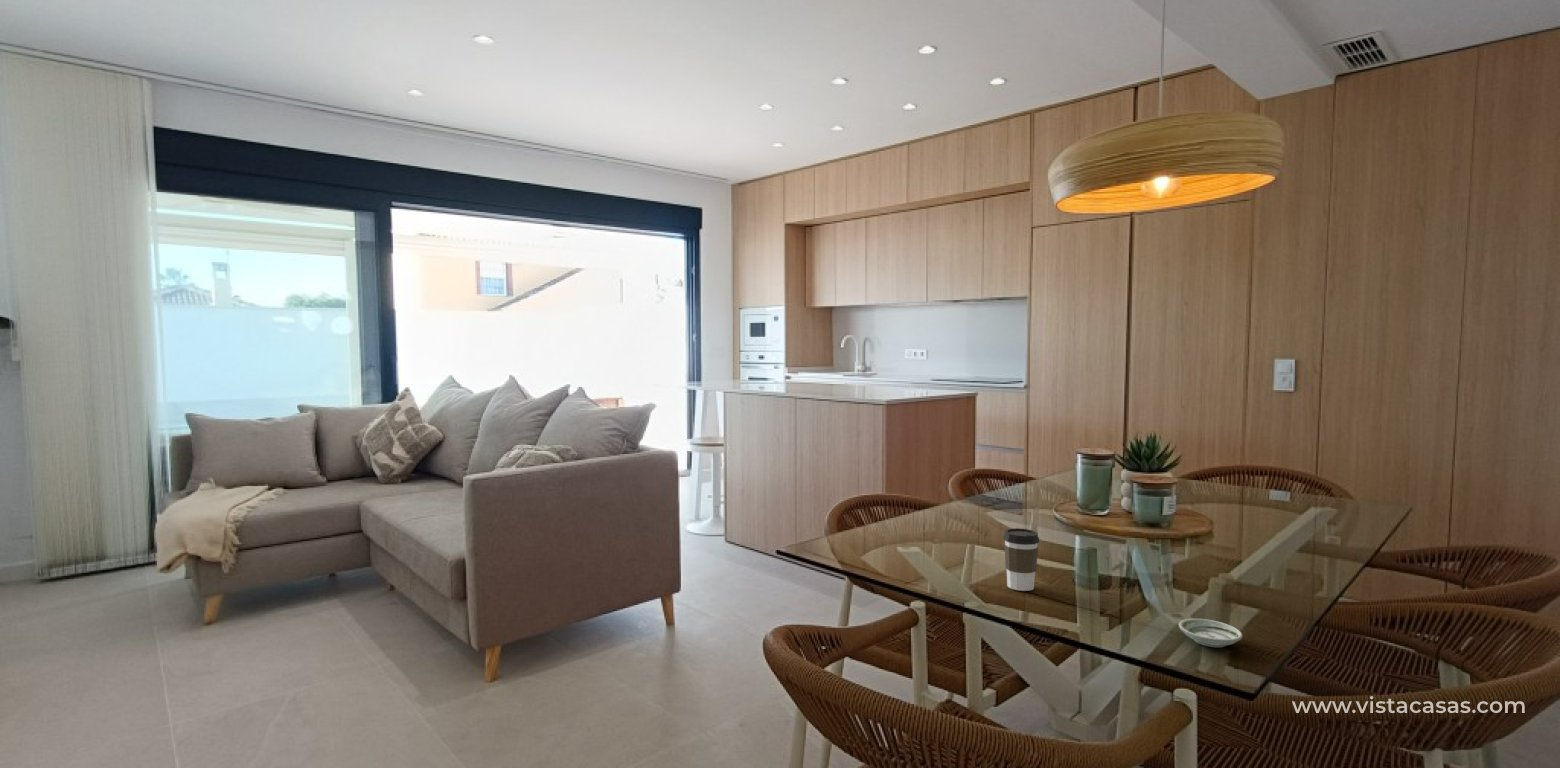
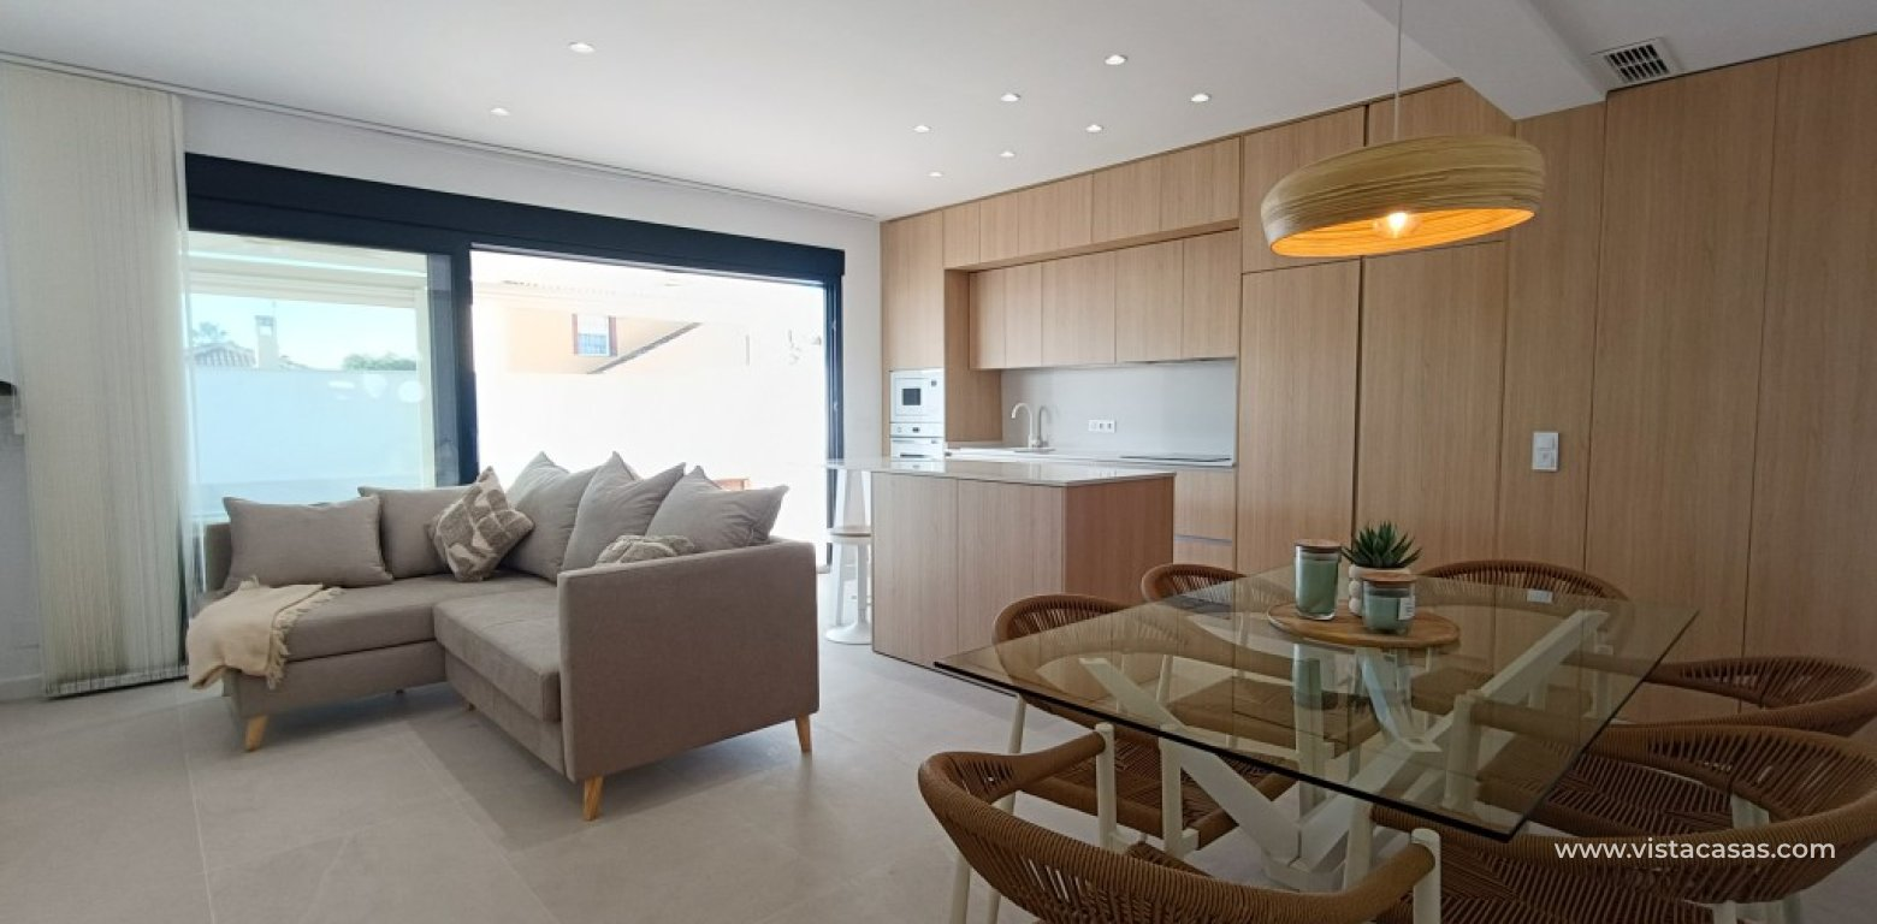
- coffee cup [1002,527,1040,592]
- saucer [1178,618,1243,648]
